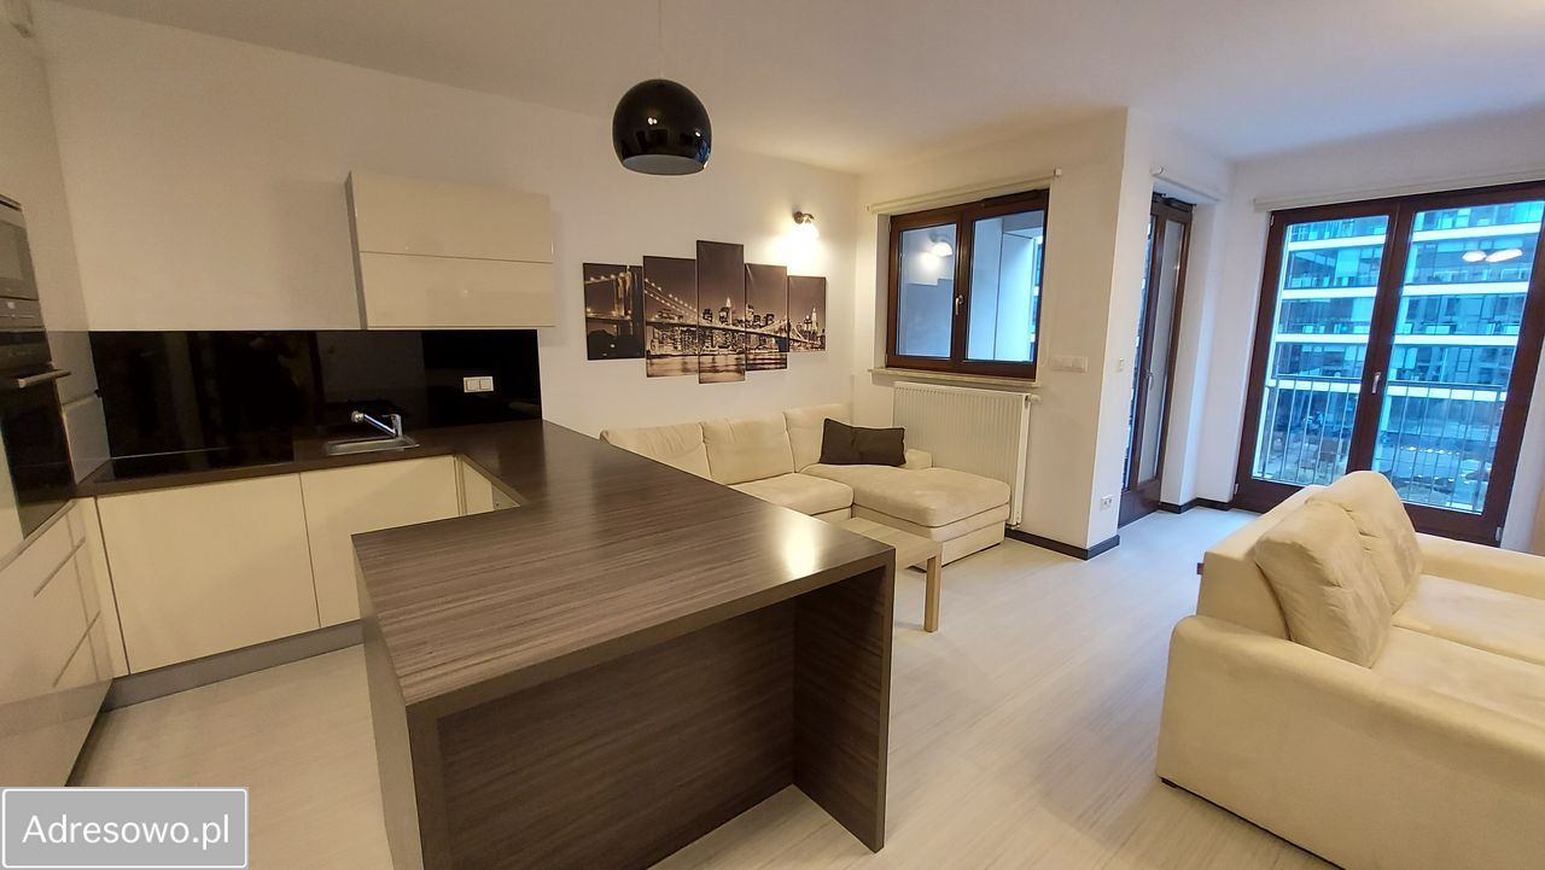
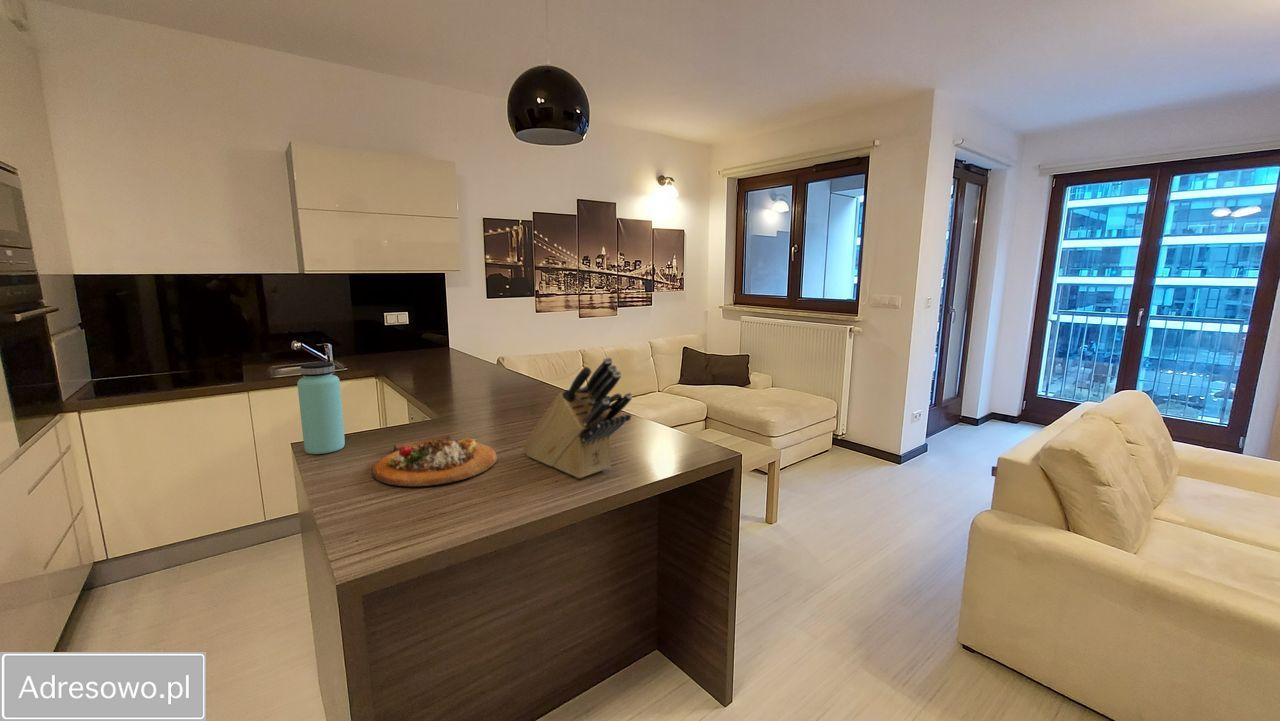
+ bottle [296,361,346,455]
+ knife block [521,356,634,479]
+ cutting board [370,434,499,487]
